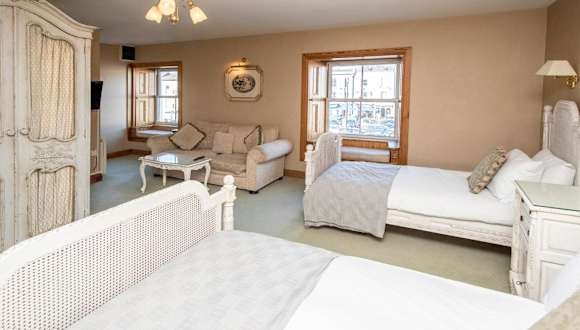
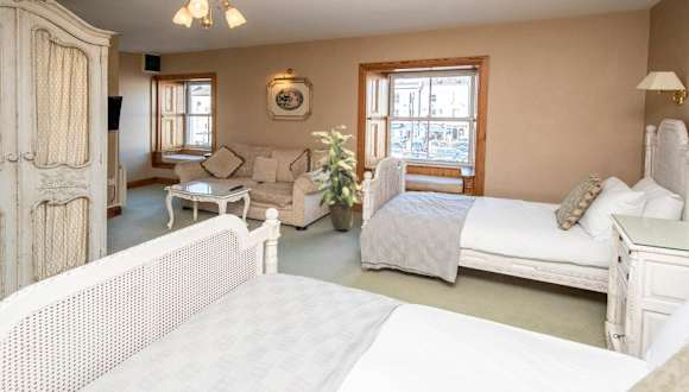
+ indoor plant [310,125,365,230]
